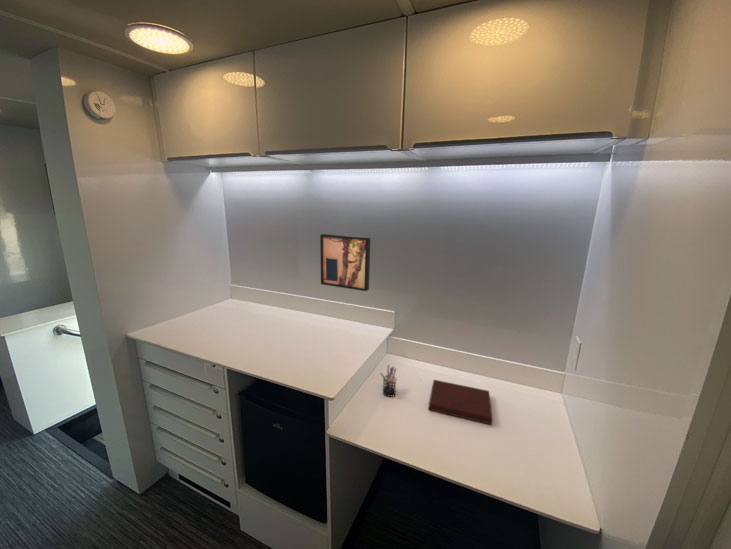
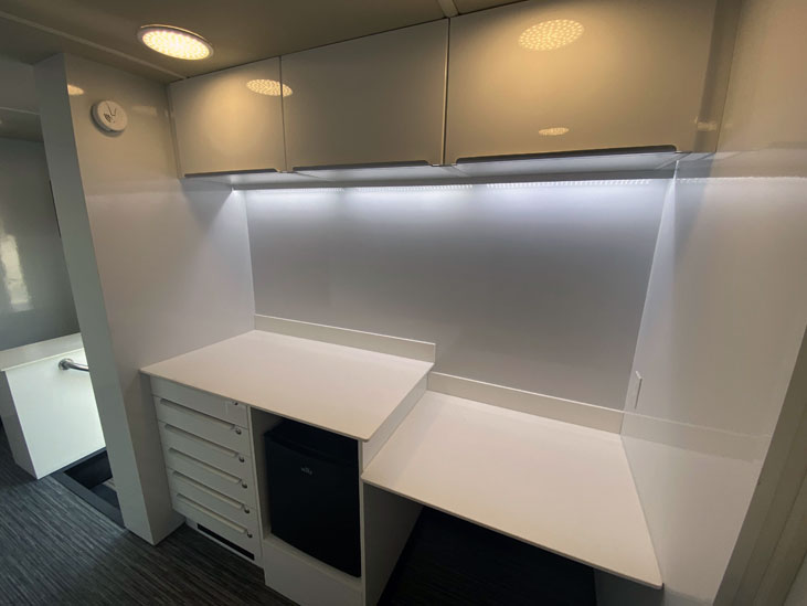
- pen holder [379,364,397,398]
- wall art [319,233,371,292]
- notebook [428,379,493,425]
